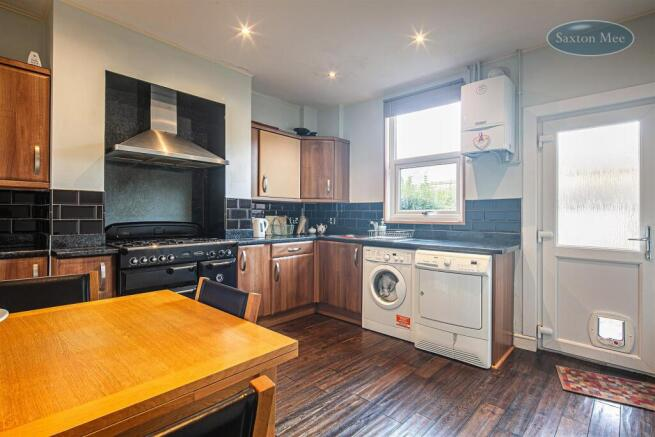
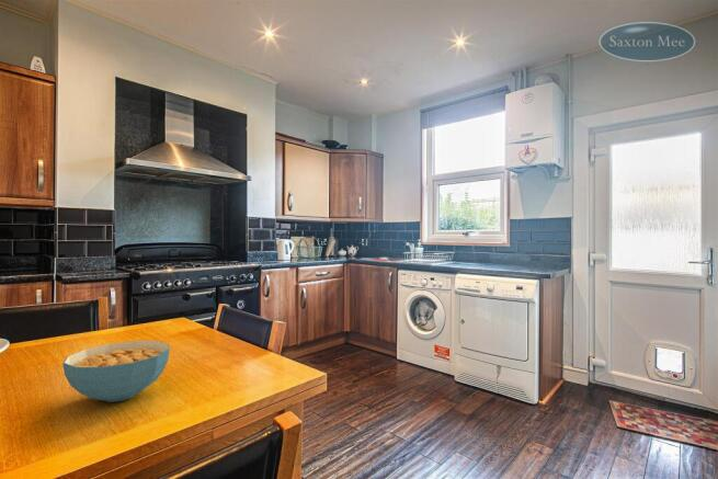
+ cereal bowl [61,340,171,403]
